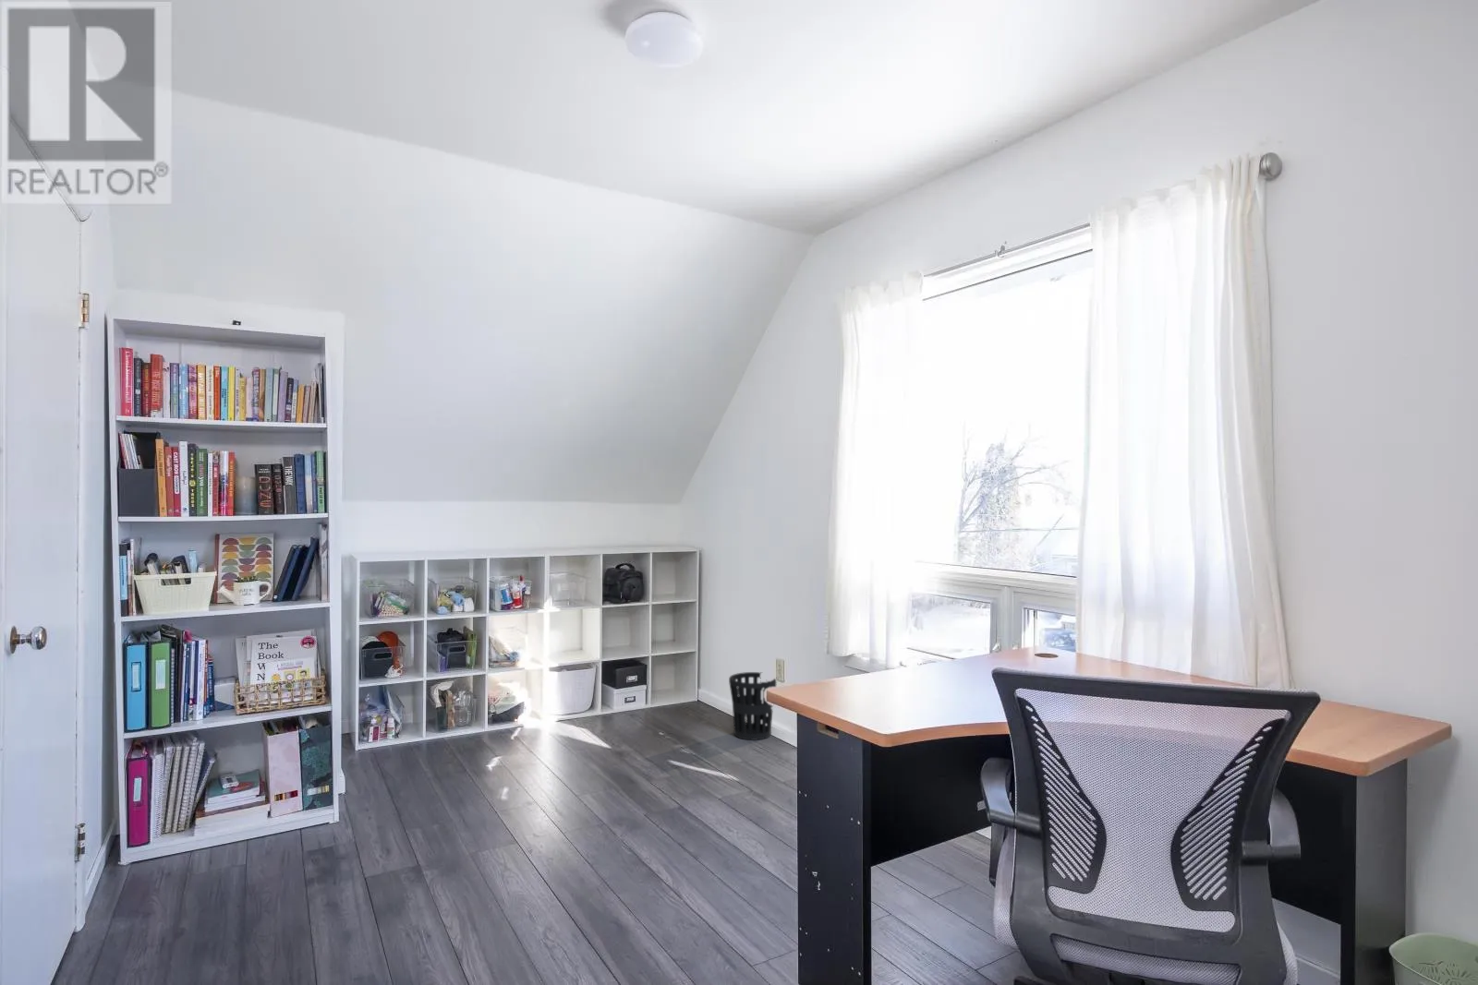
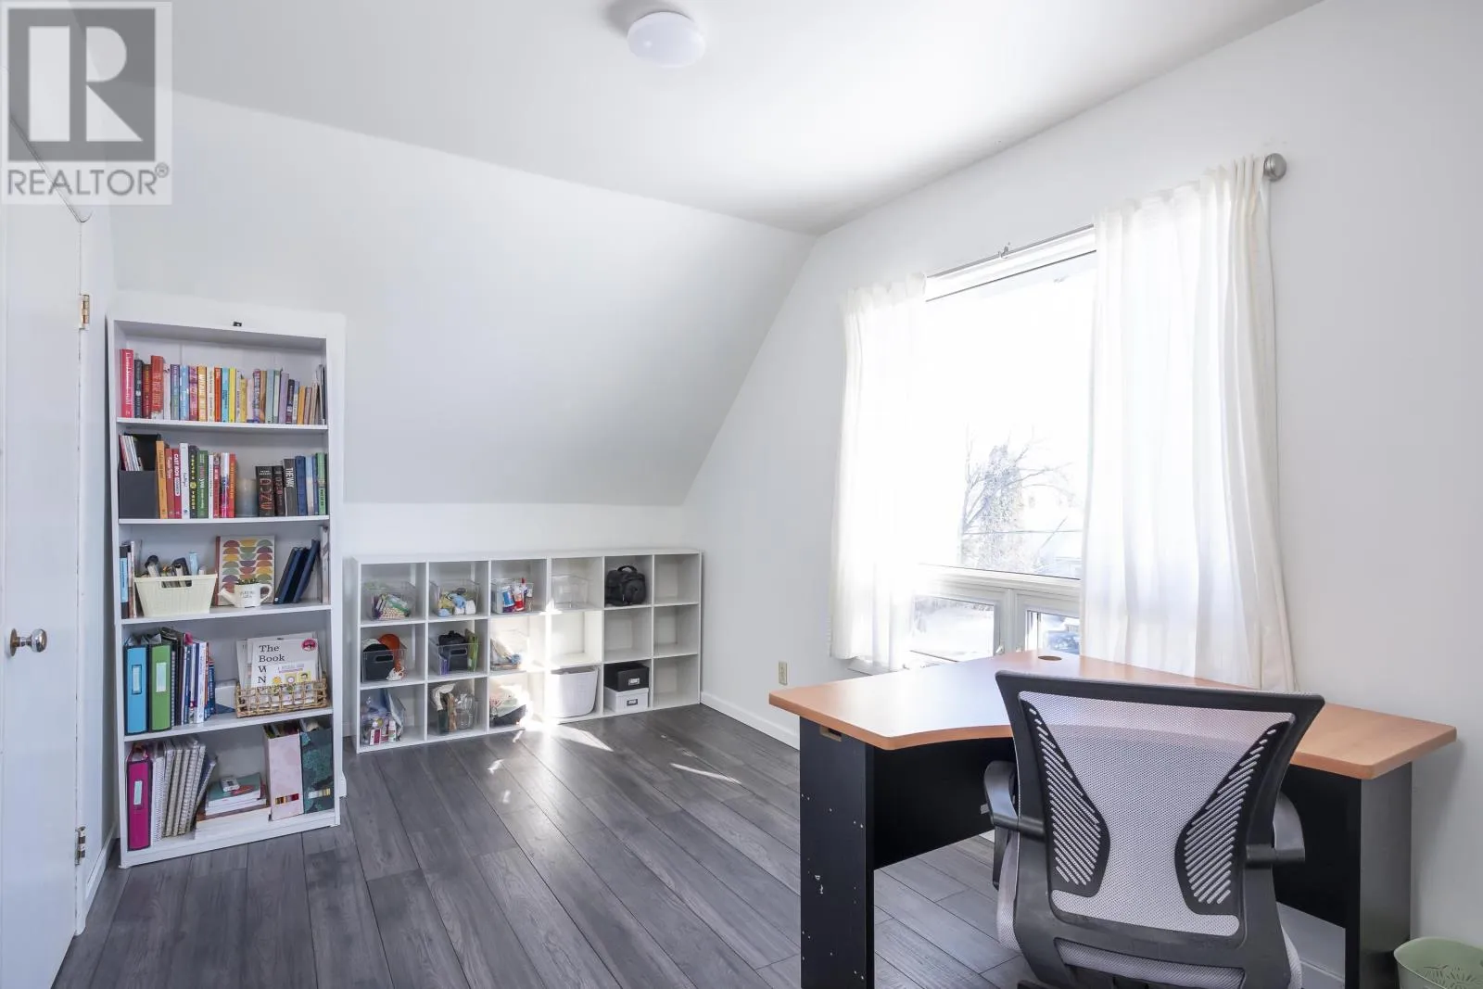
- wastebasket [728,671,777,741]
